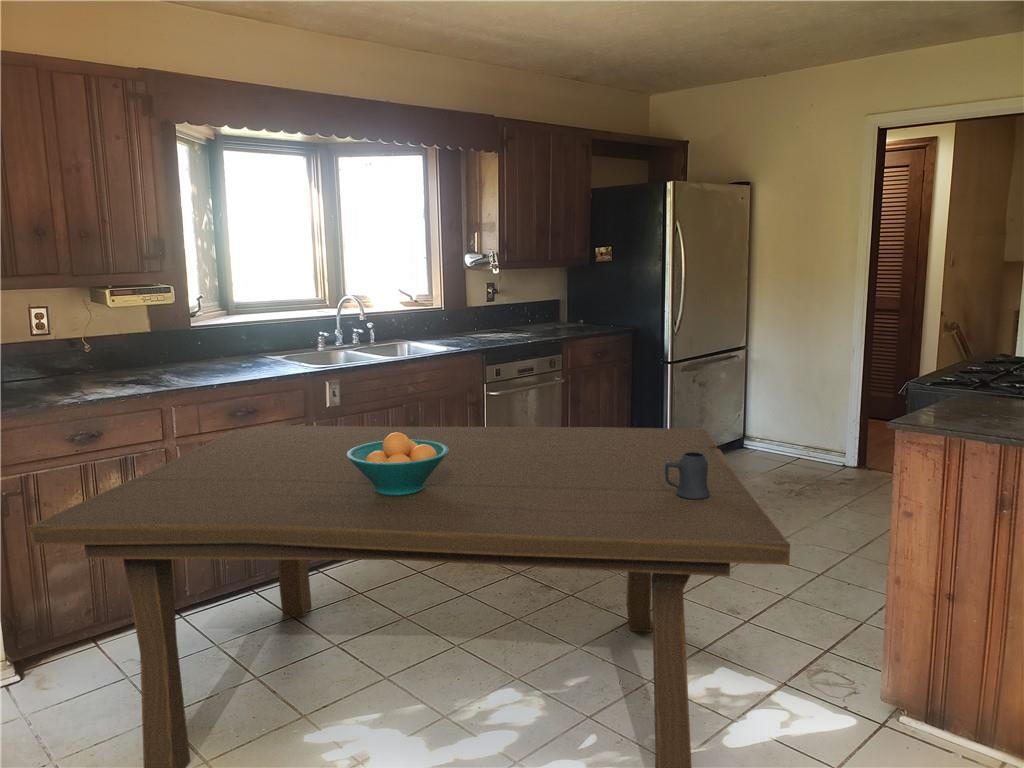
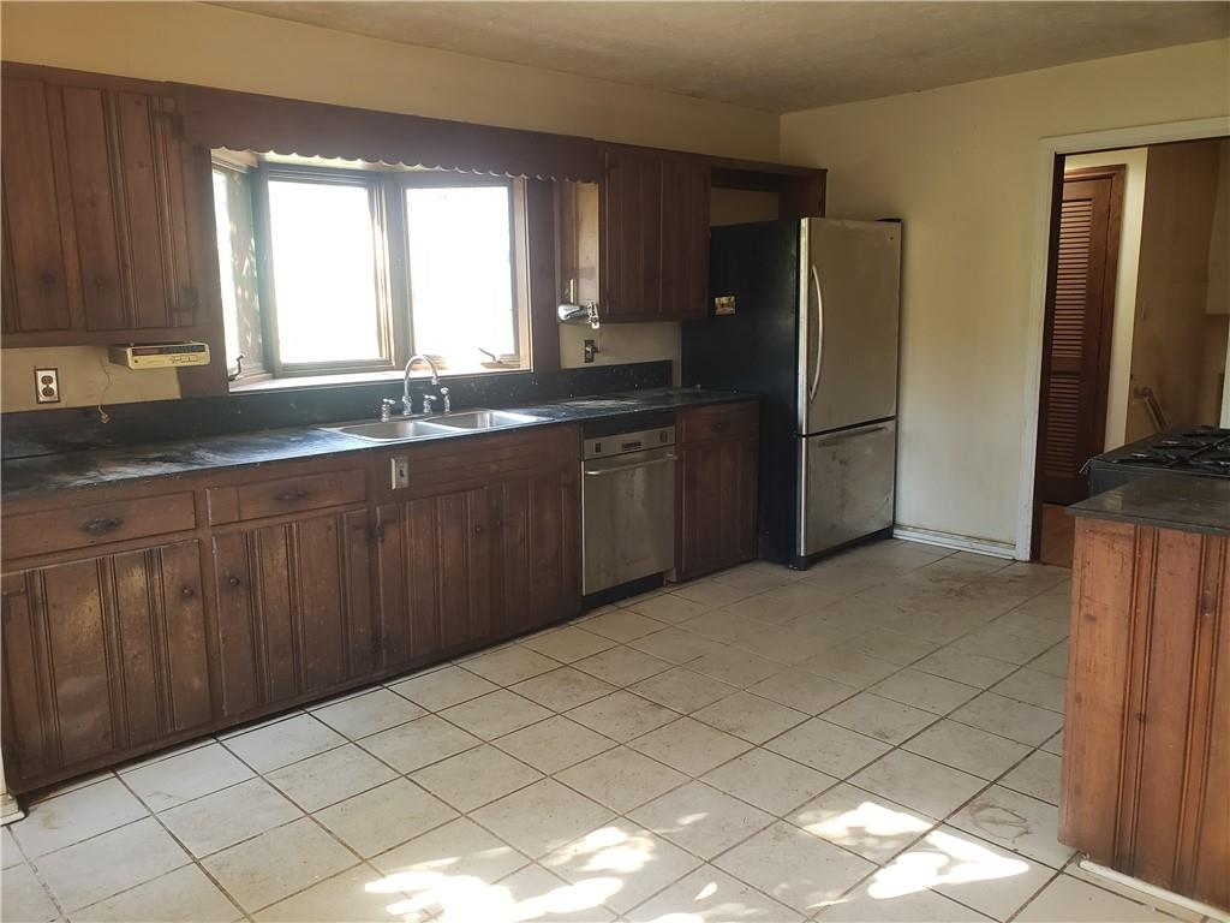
- fruit bowl [346,432,449,496]
- mug [665,452,710,500]
- dining table [27,424,791,768]
